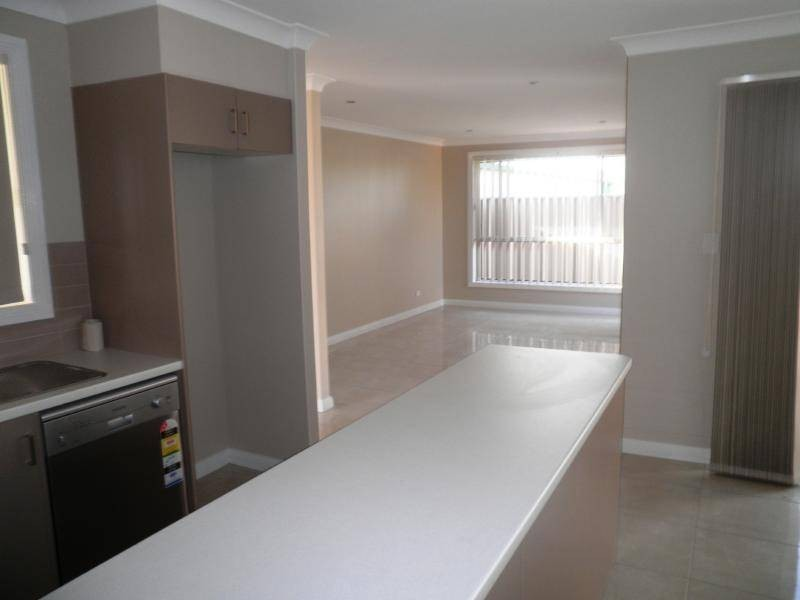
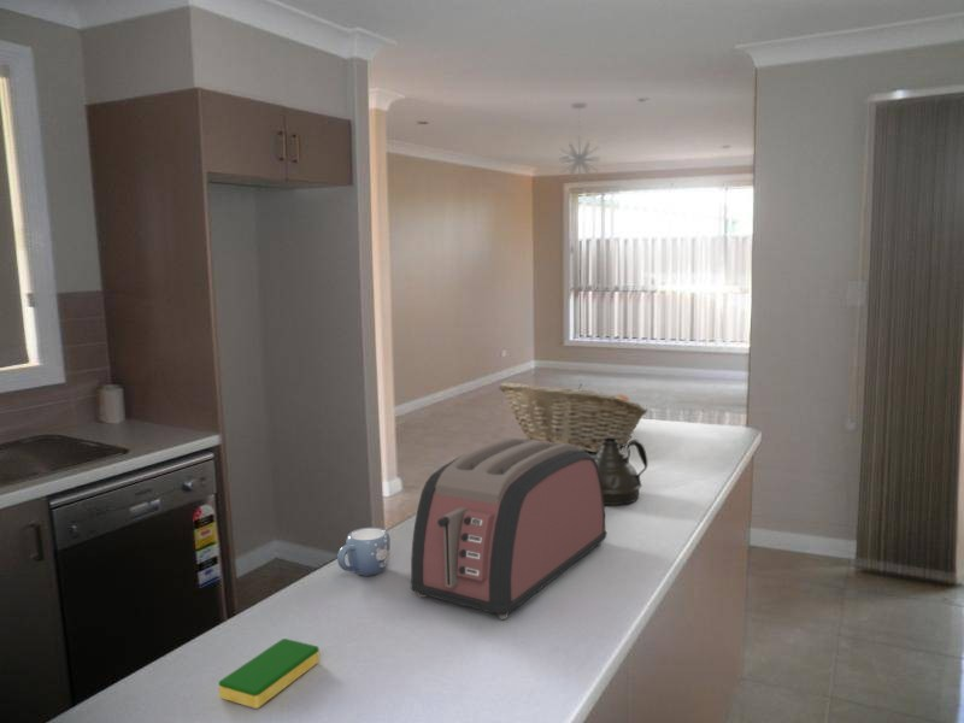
+ dish sponge [218,637,321,710]
+ fruit basket [498,381,649,453]
+ mug [336,527,392,577]
+ teapot [549,439,648,506]
+ toaster [410,436,607,621]
+ pendant light [558,101,601,183]
